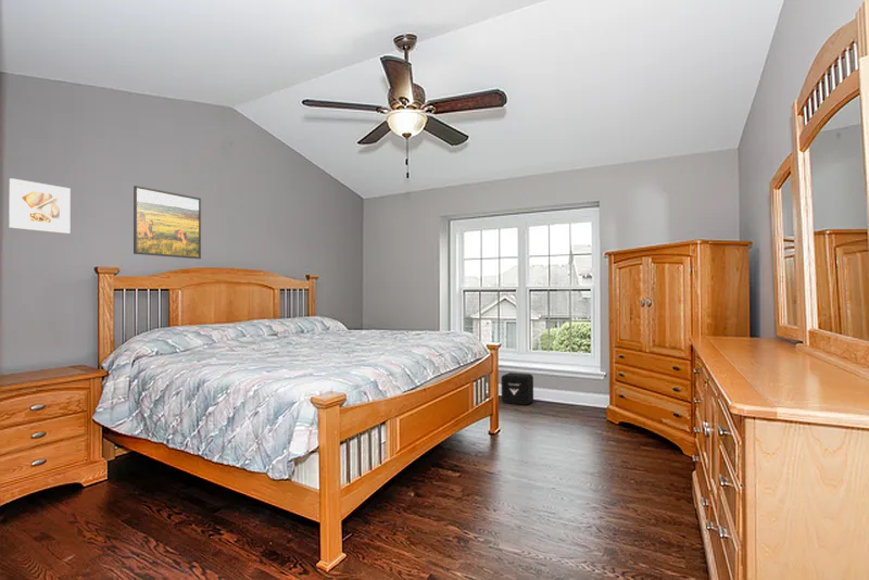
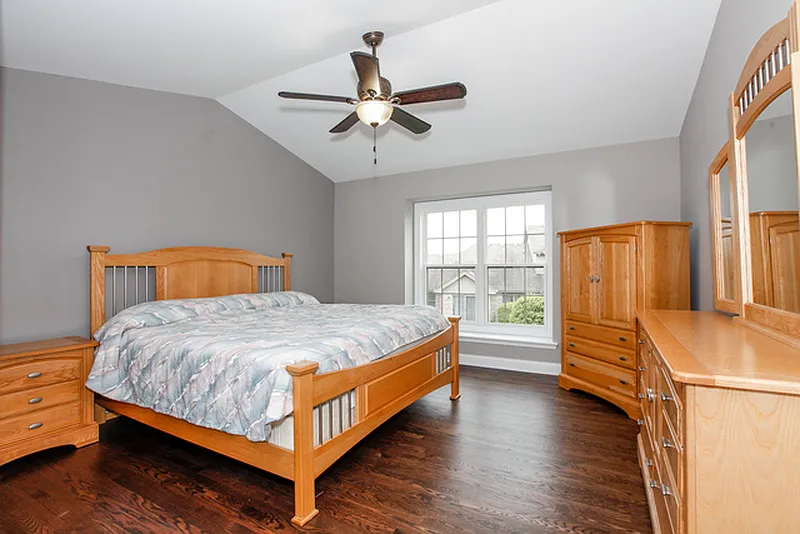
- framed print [8,177,72,235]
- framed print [133,185,202,260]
- air purifier [500,371,534,406]
